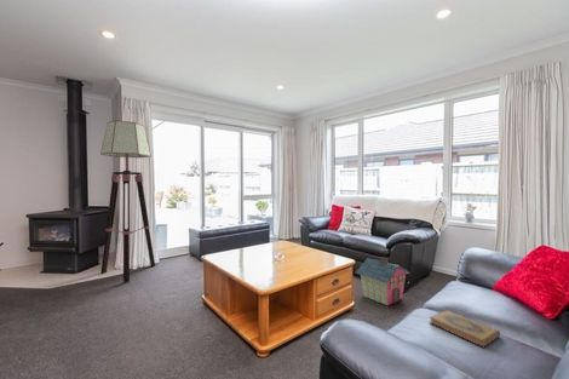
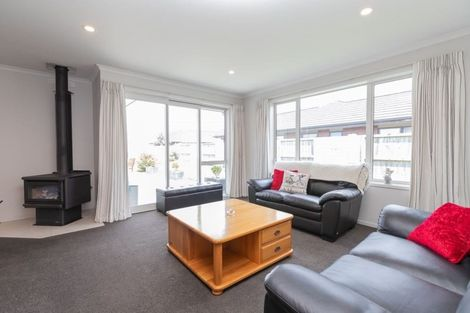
- toy house [355,255,412,306]
- hardback book [429,309,501,349]
- floor lamp [99,119,156,283]
